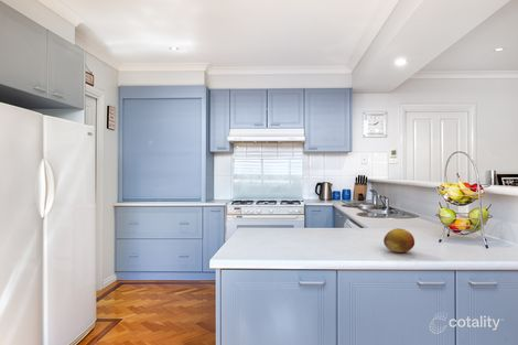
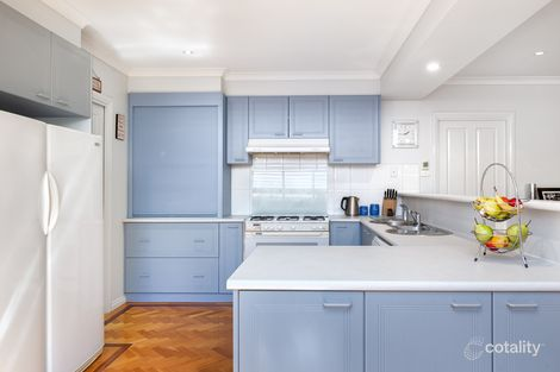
- fruit [382,227,416,254]
